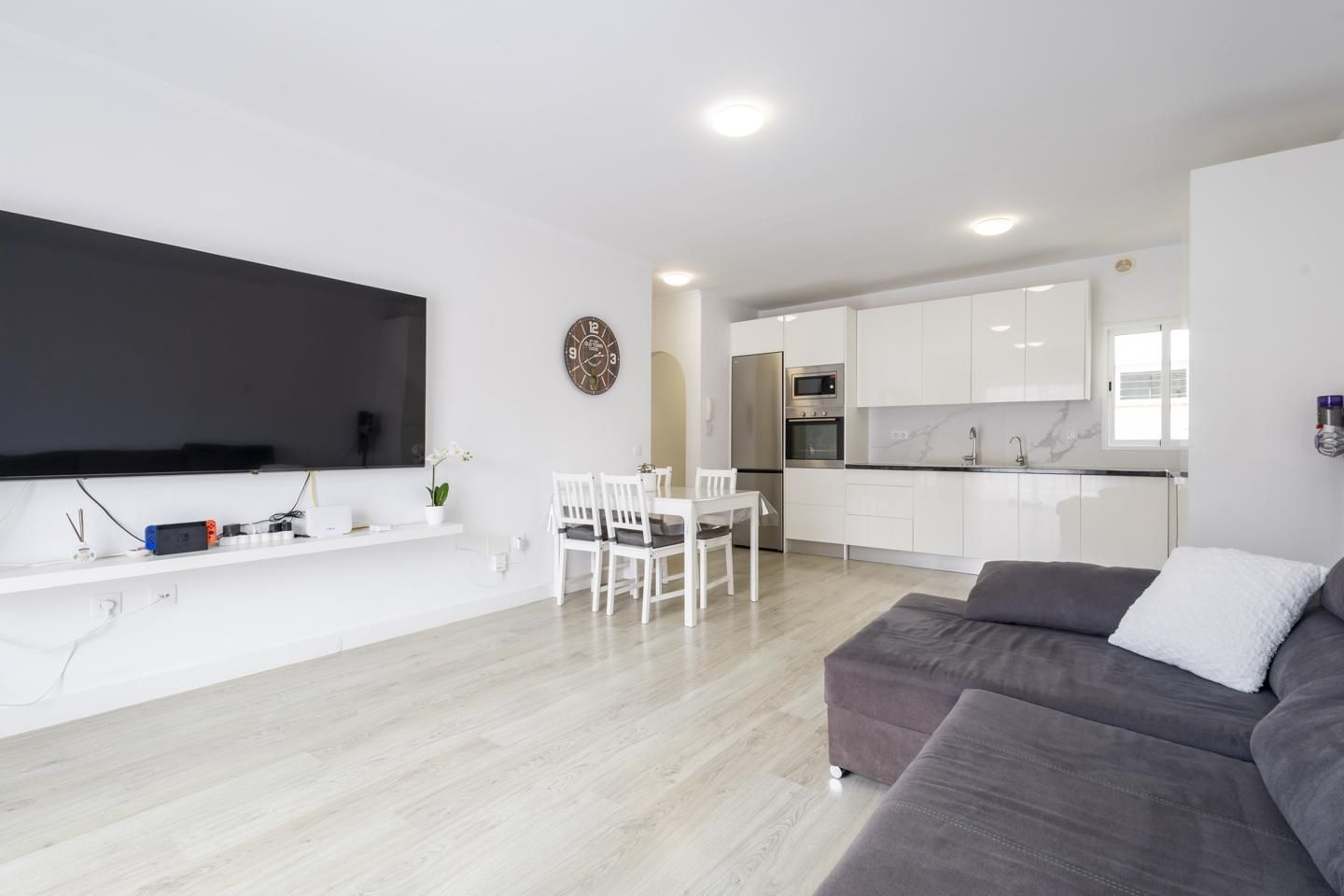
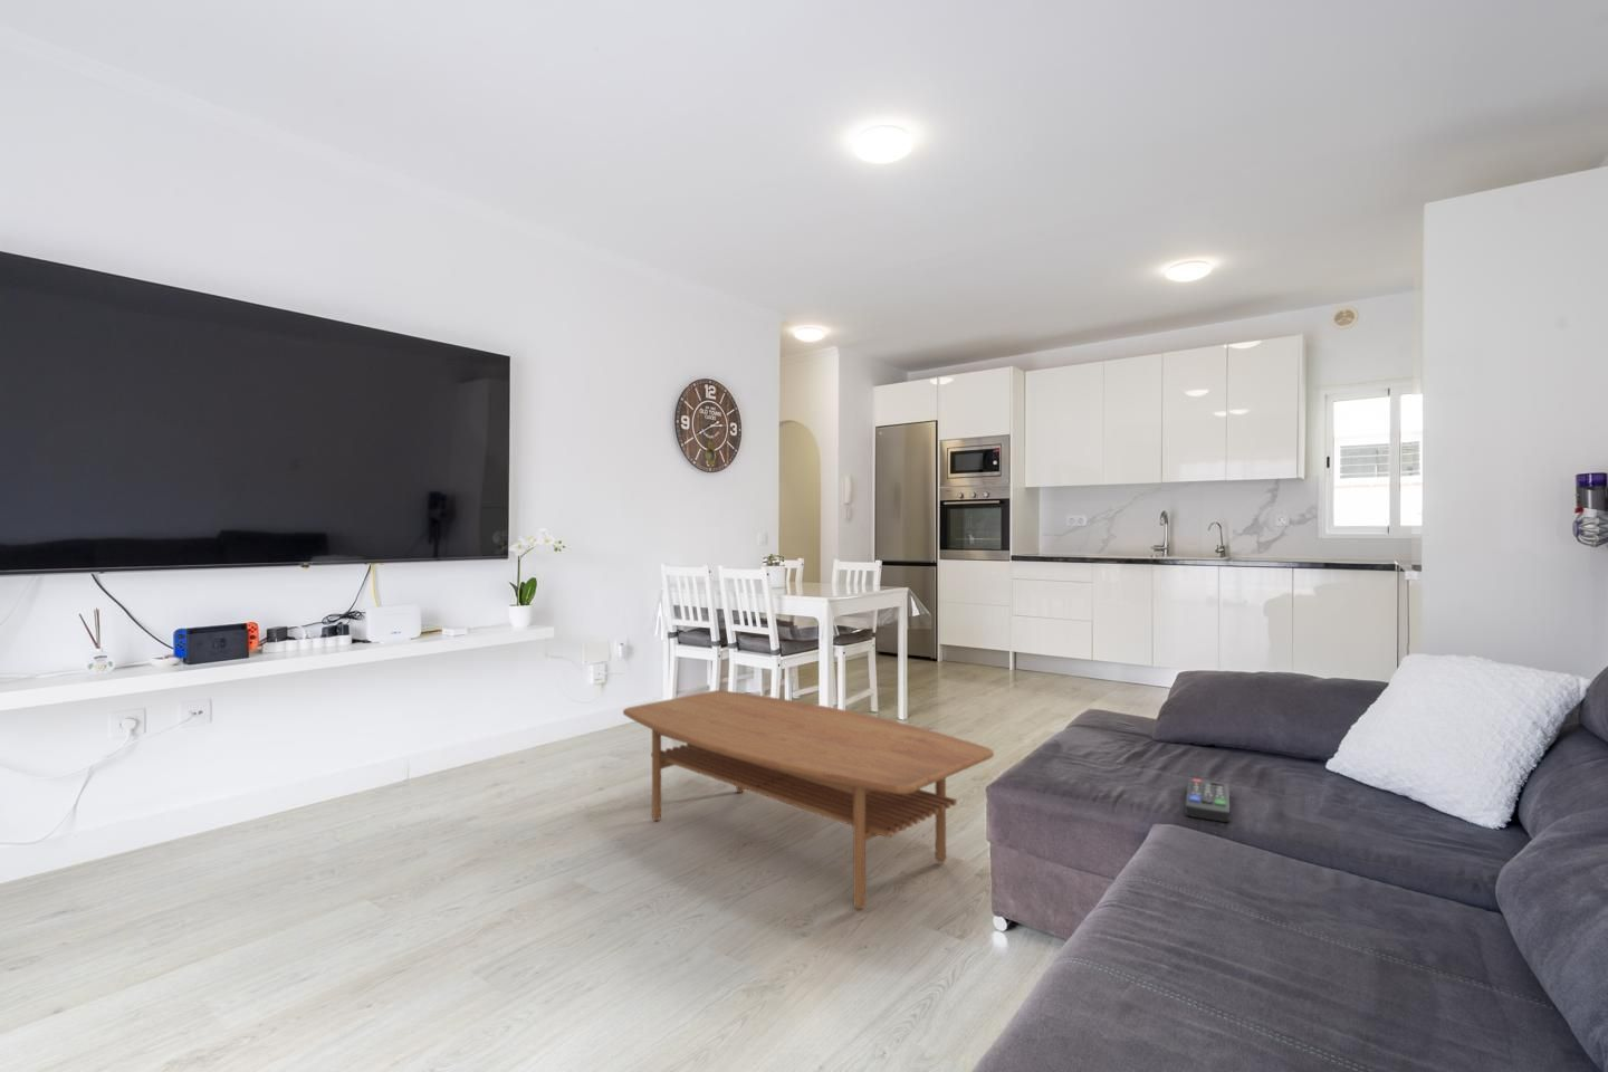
+ remote control [1184,779,1231,823]
+ coffee table [622,689,995,912]
